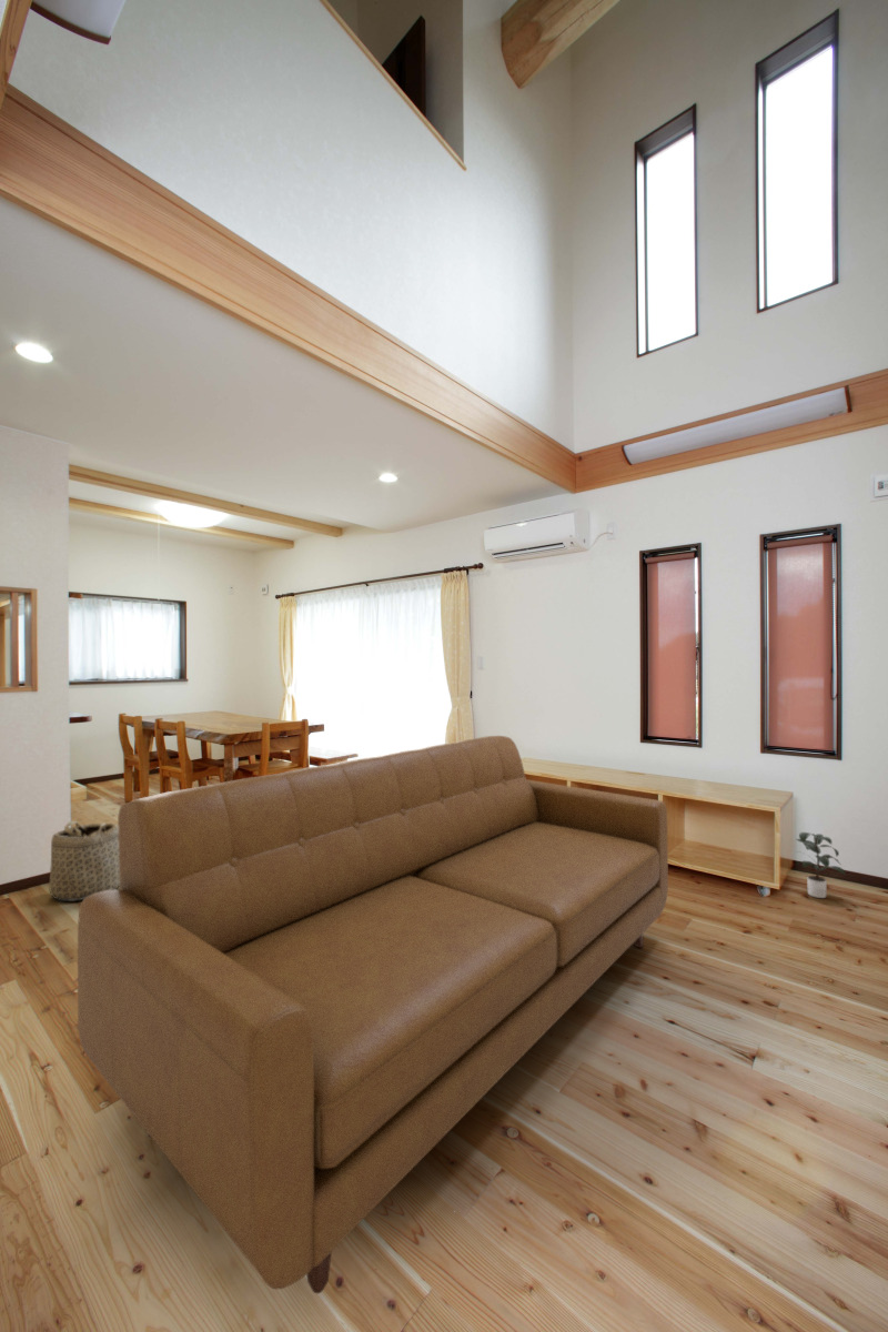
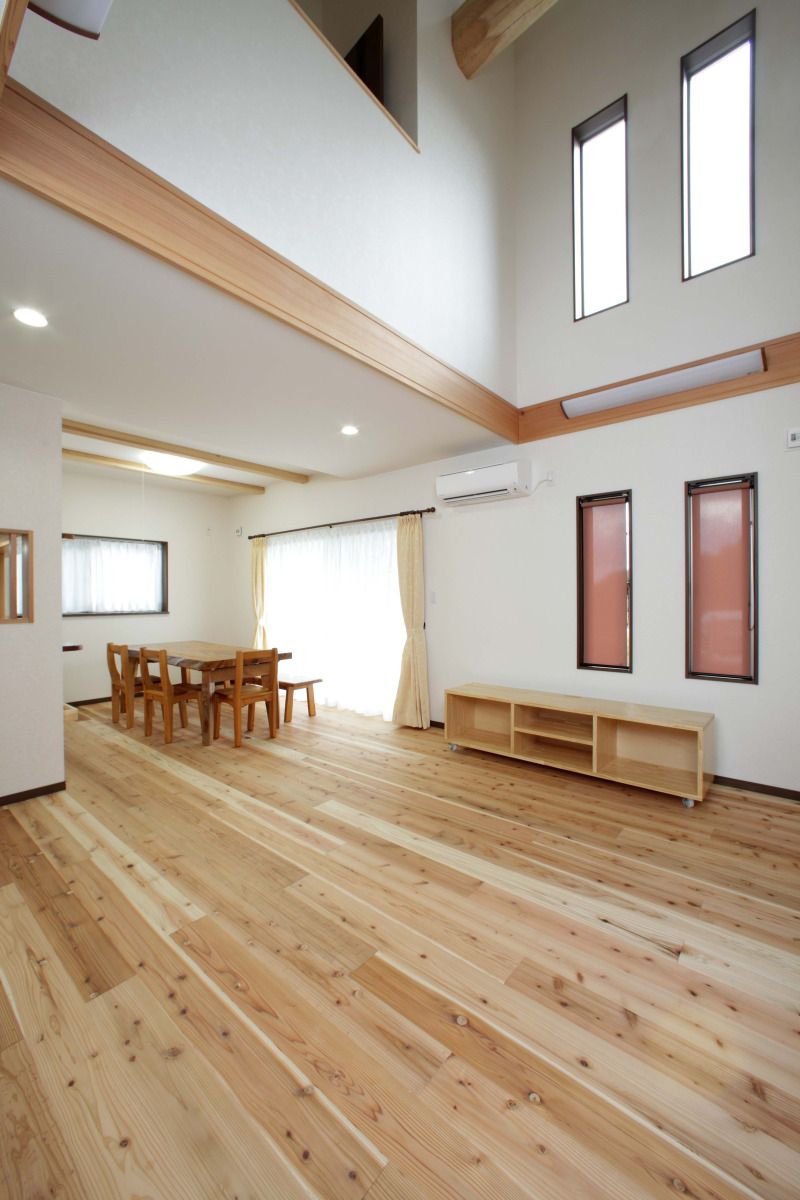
- basket [49,819,120,901]
- sofa [77,735,669,1294]
- potted plant [795,831,846,899]
